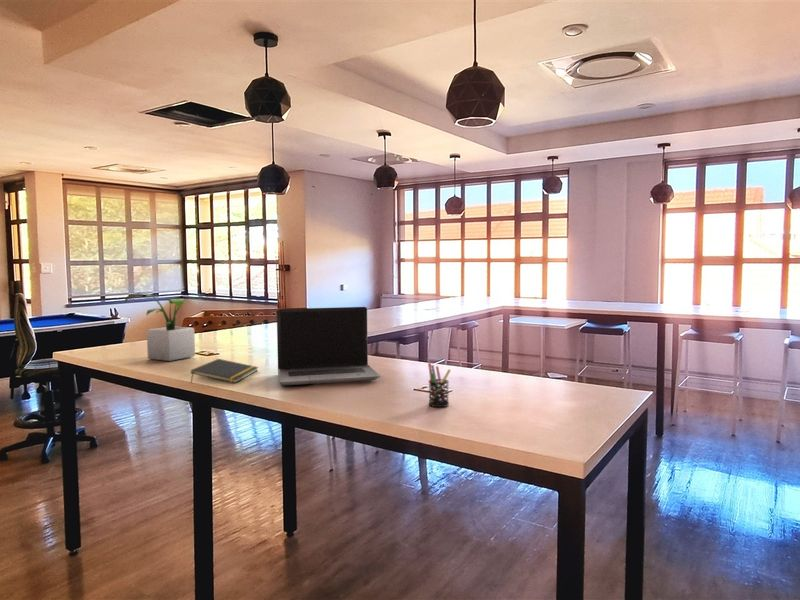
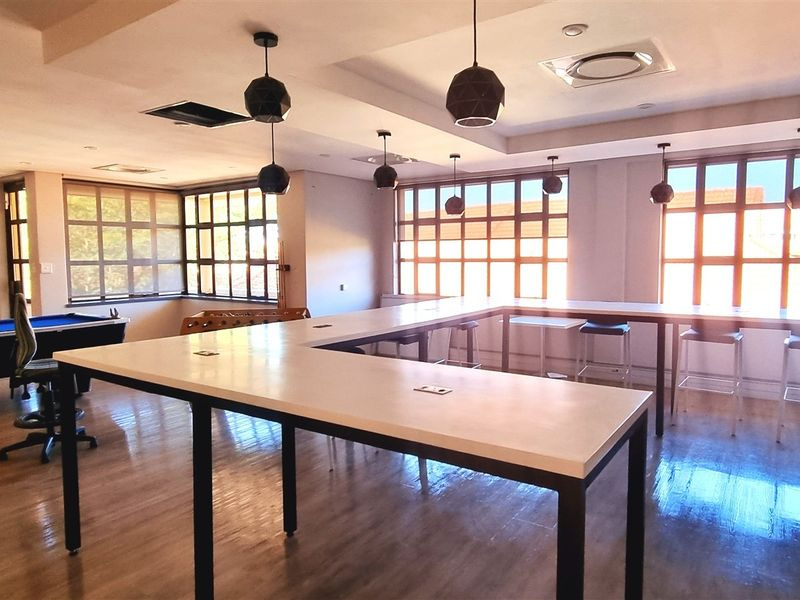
- pen holder [427,362,452,408]
- potted plant [124,292,205,362]
- laptop computer [276,306,381,386]
- notepad [190,358,259,384]
